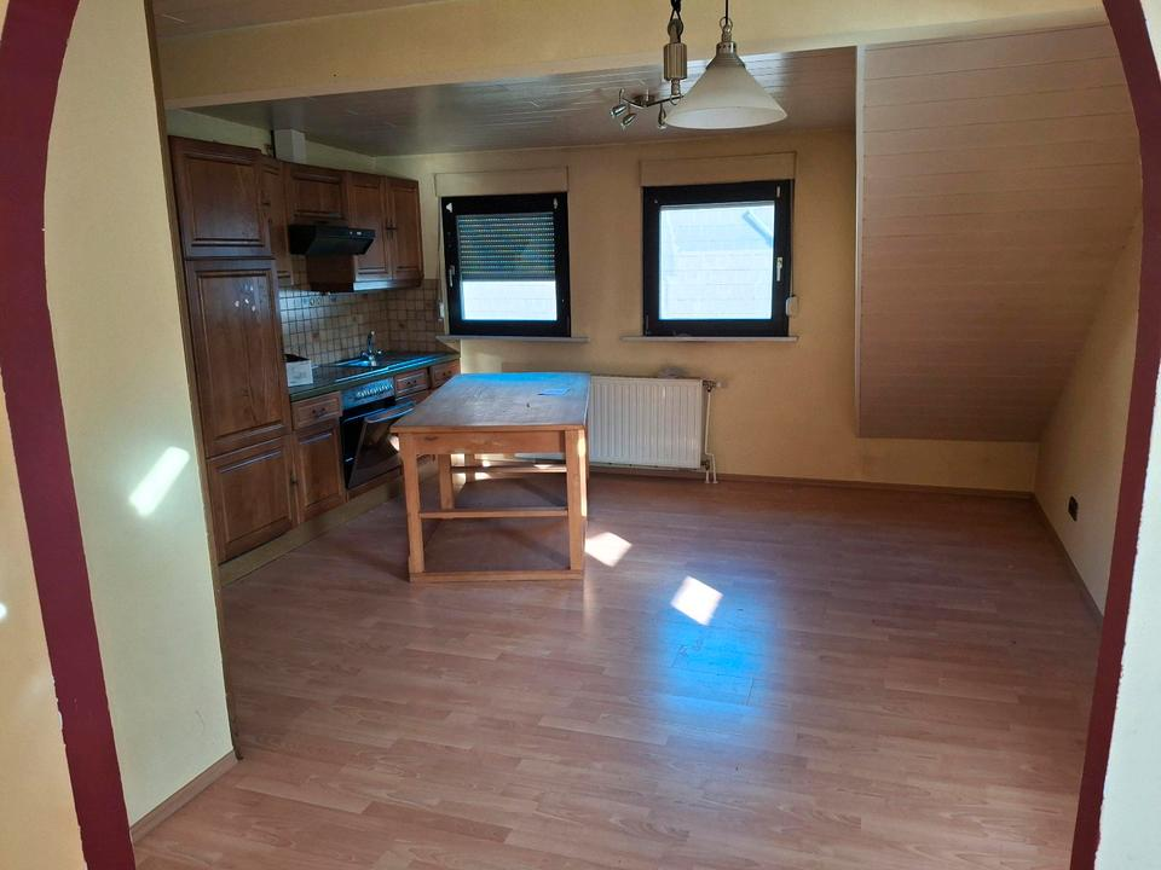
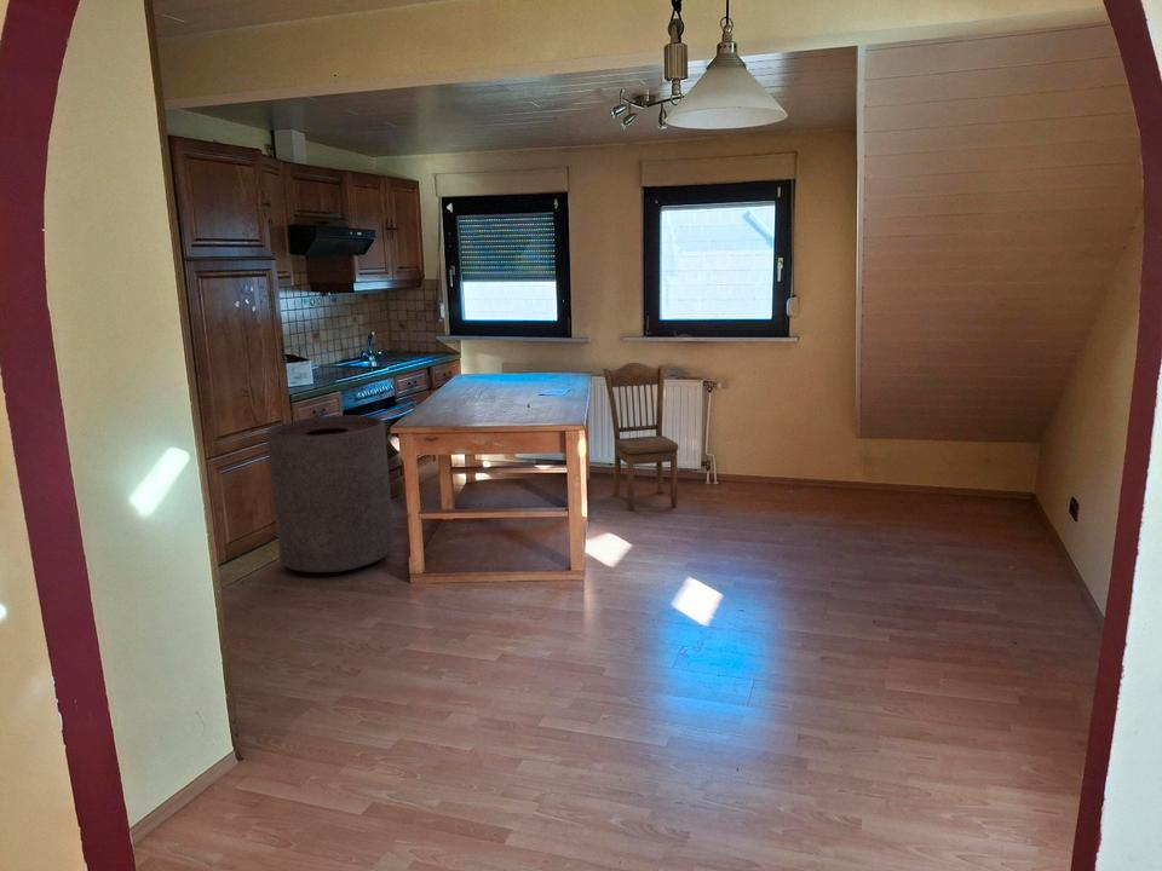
+ trash can [265,414,396,573]
+ dining chair [602,362,680,512]
